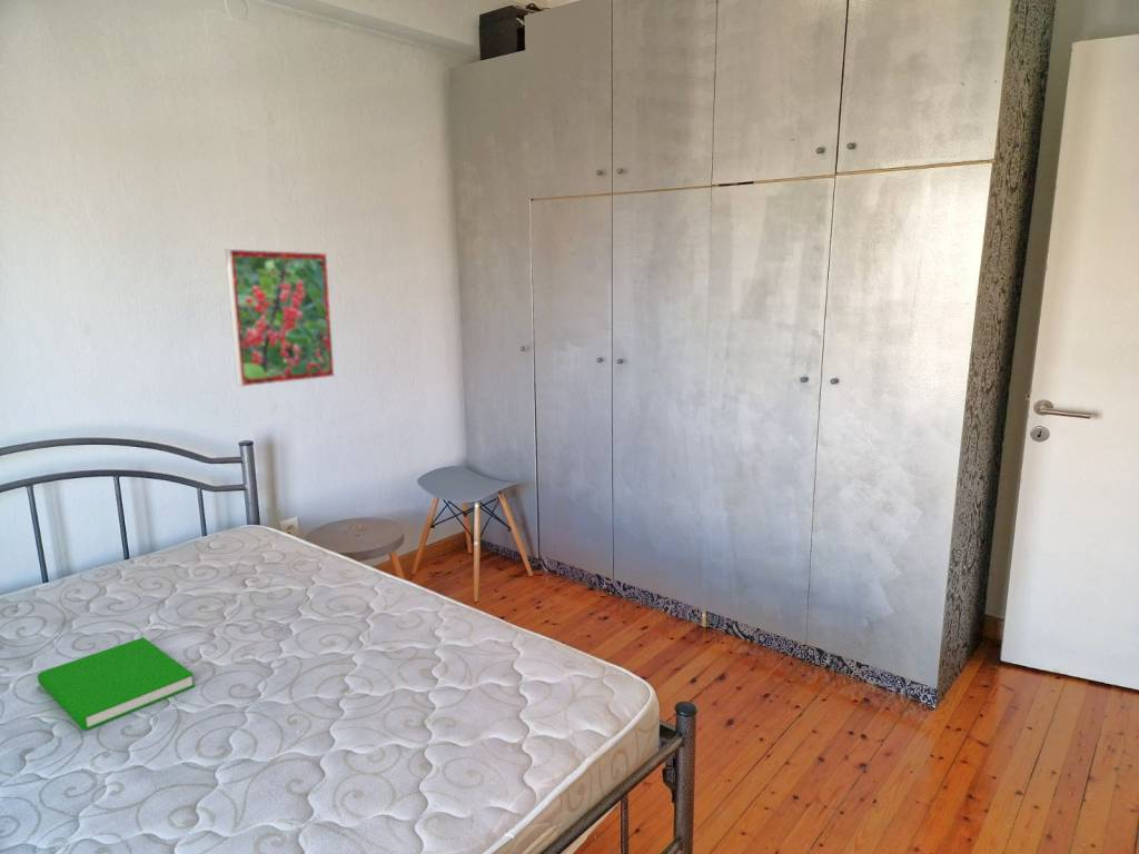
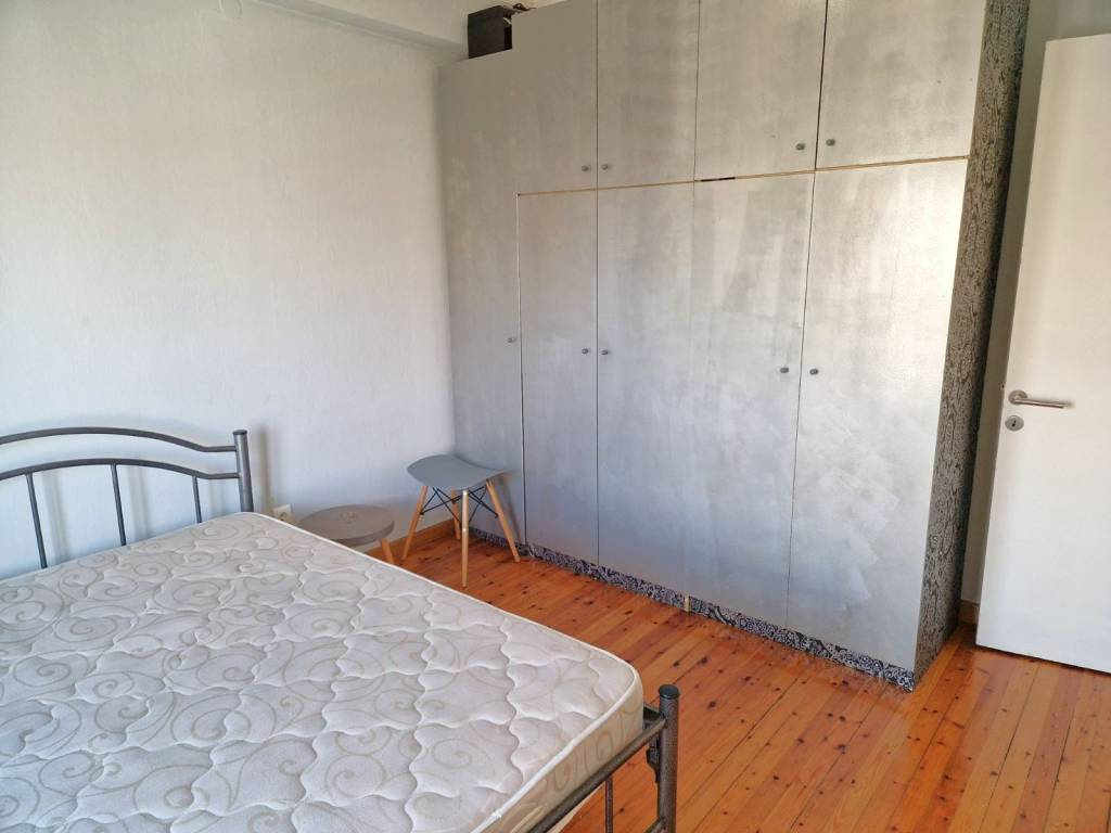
- book [37,636,196,732]
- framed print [225,248,336,388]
